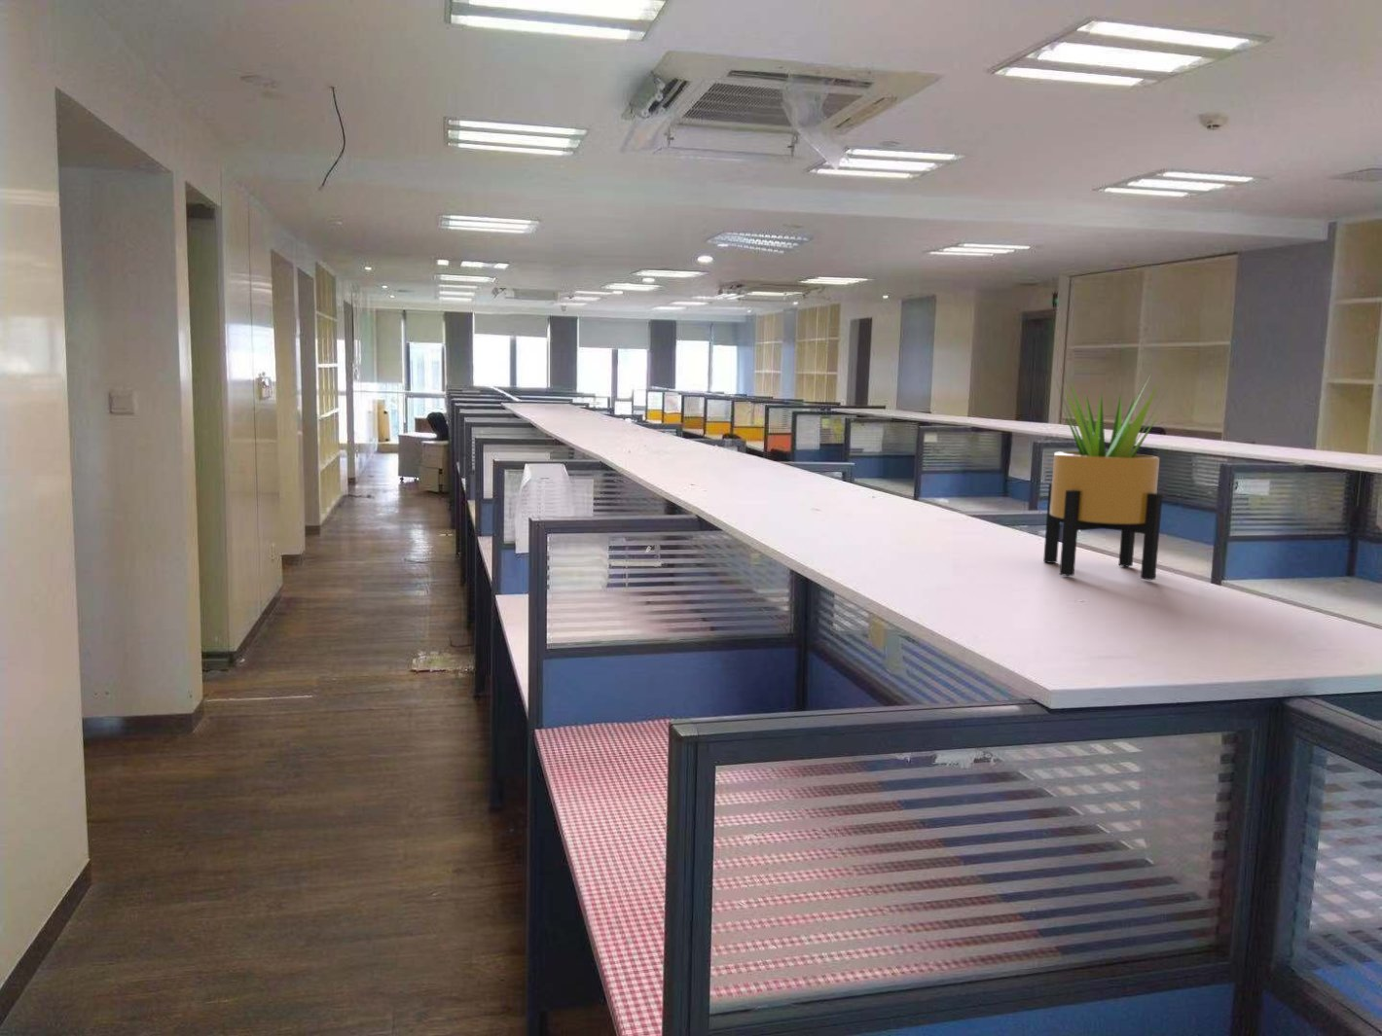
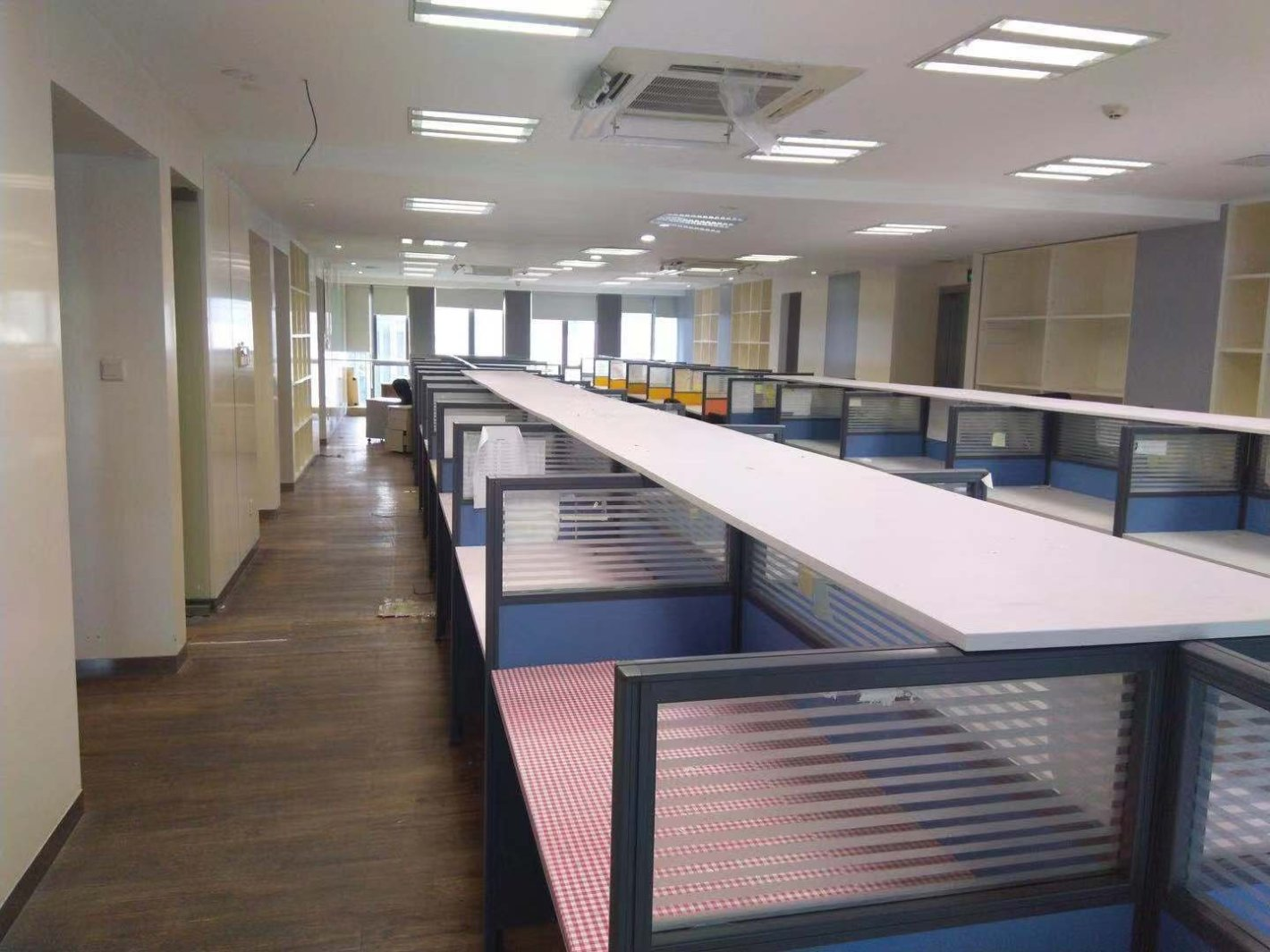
- potted plant [1042,369,1175,581]
